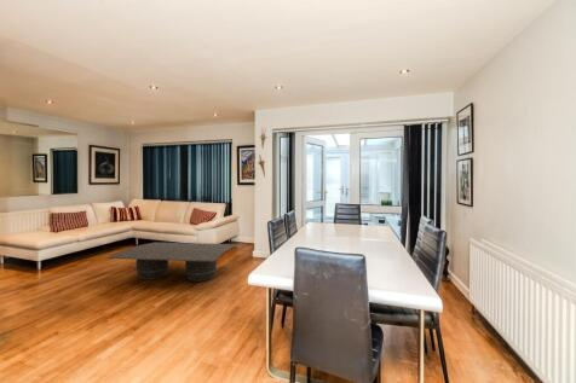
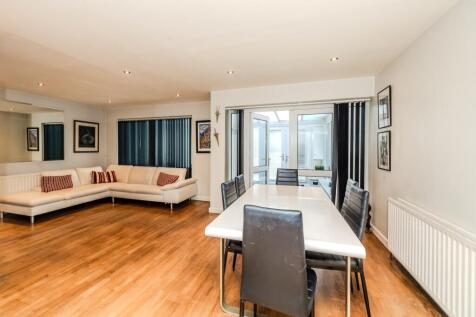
- coffee table [106,242,240,283]
